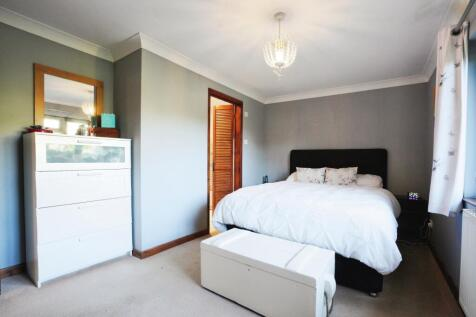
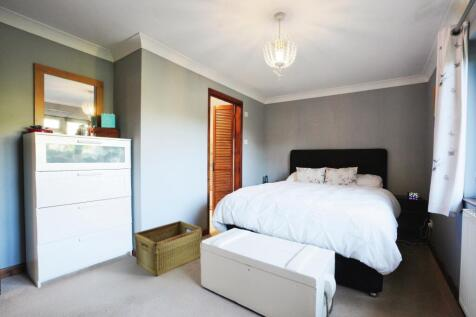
+ hamper [132,220,204,278]
